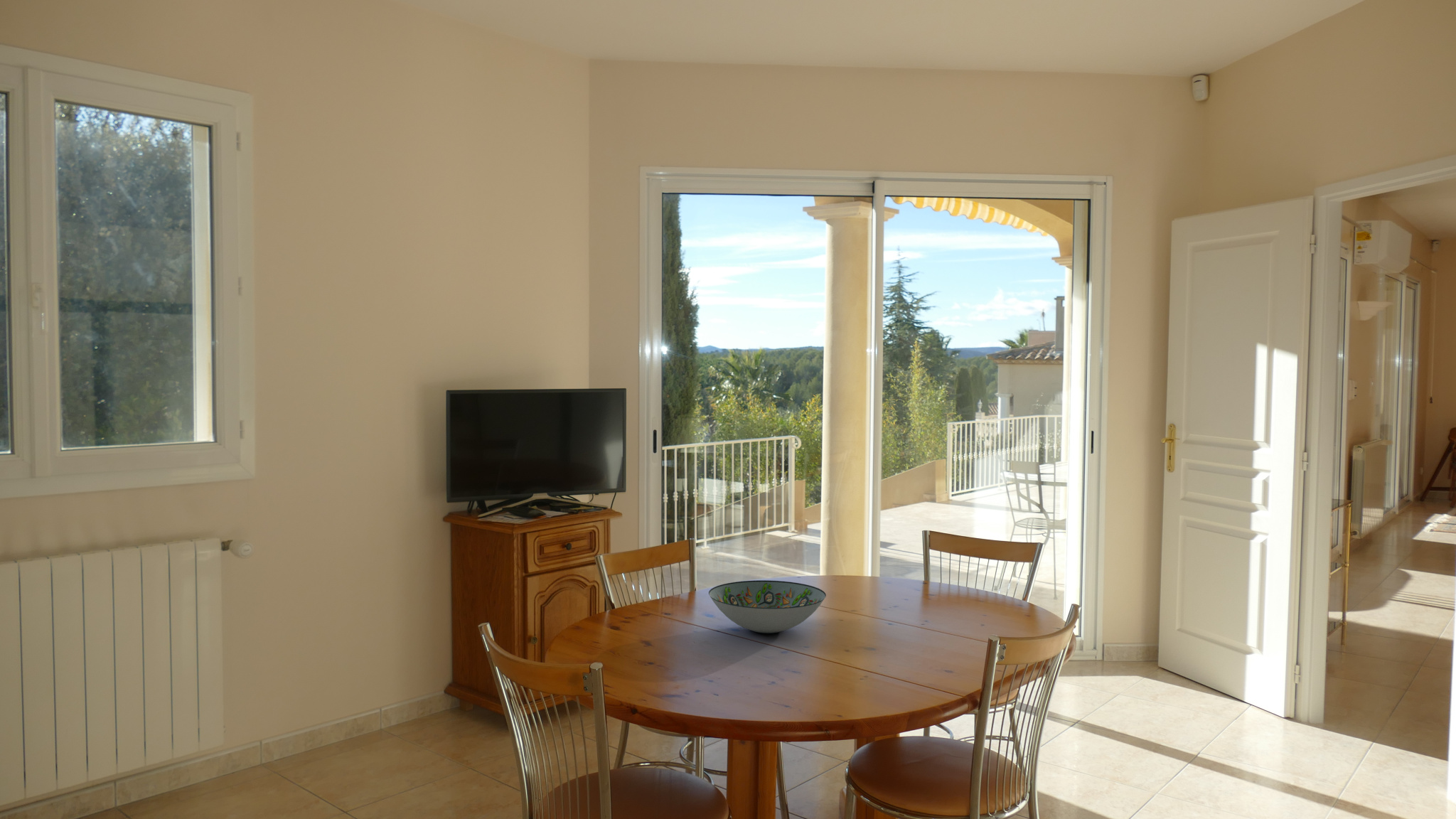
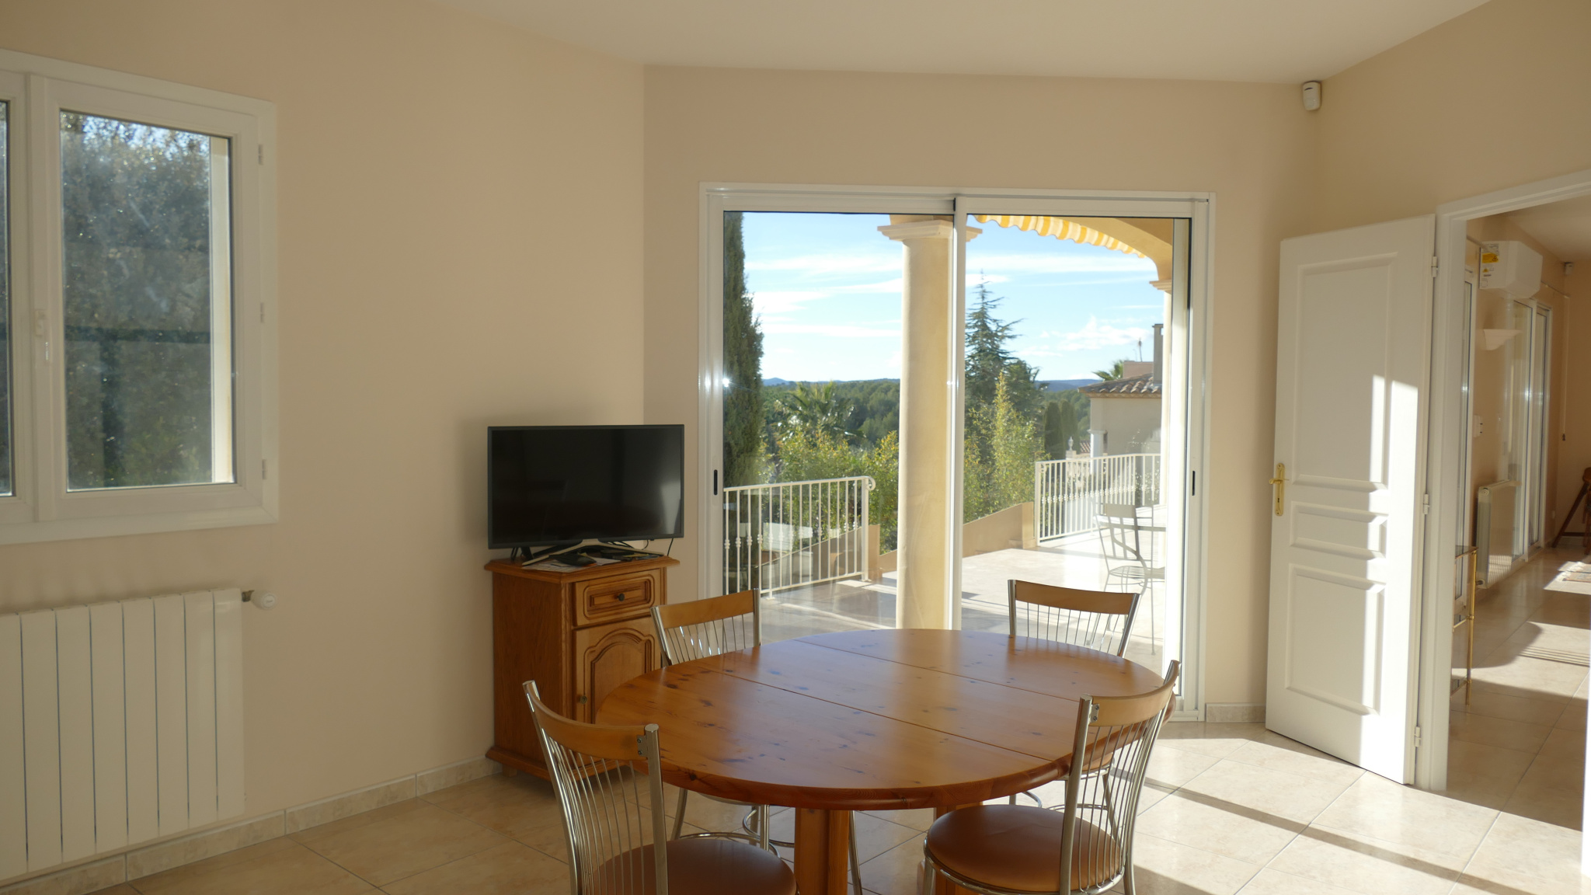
- decorative bowl [708,579,827,634]
